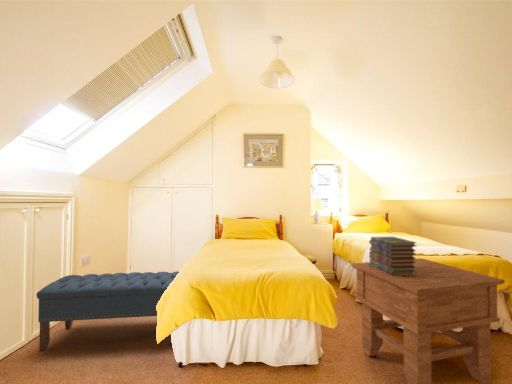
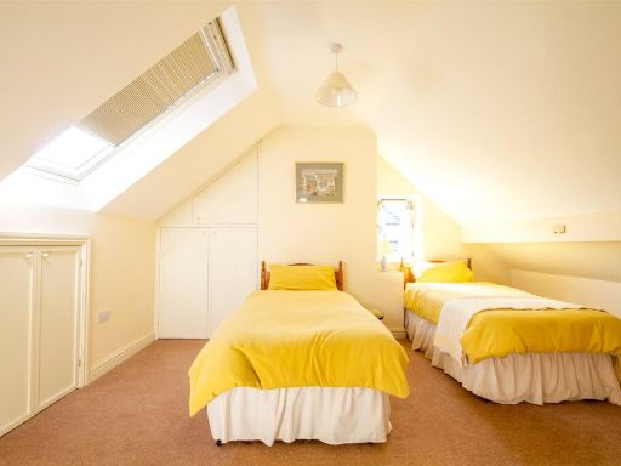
- book stack [368,236,418,276]
- bench [35,270,180,353]
- side table [350,257,506,384]
